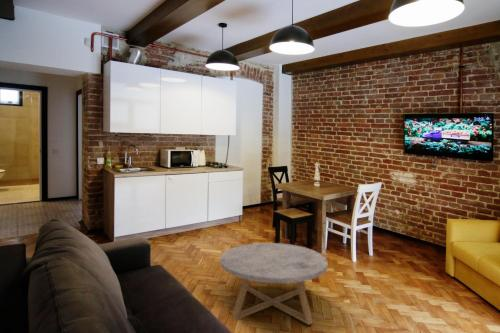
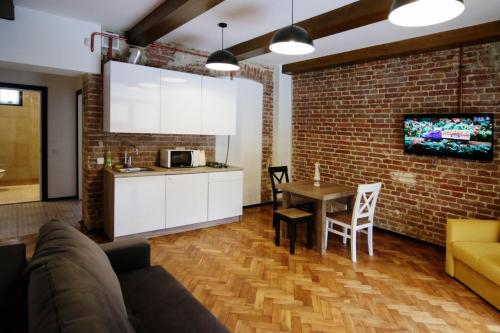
- coffee table [219,242,329,326]
